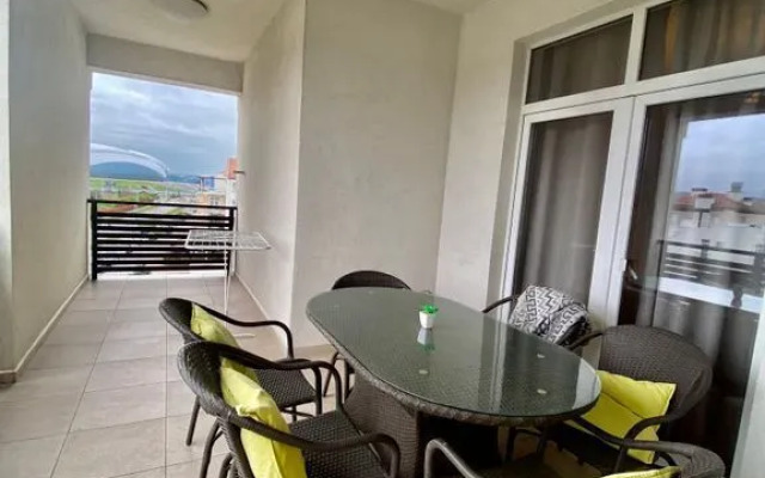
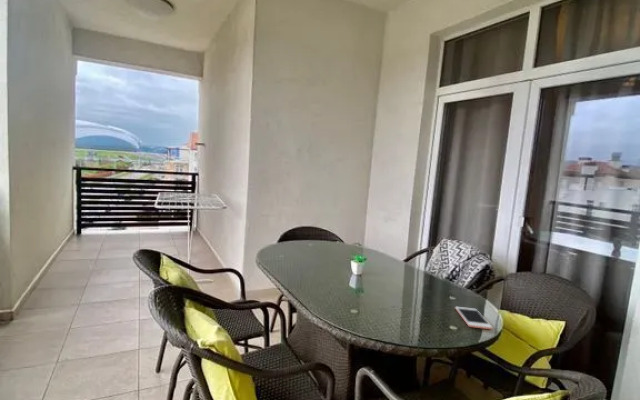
+ cell phone [454,306,493,330]
